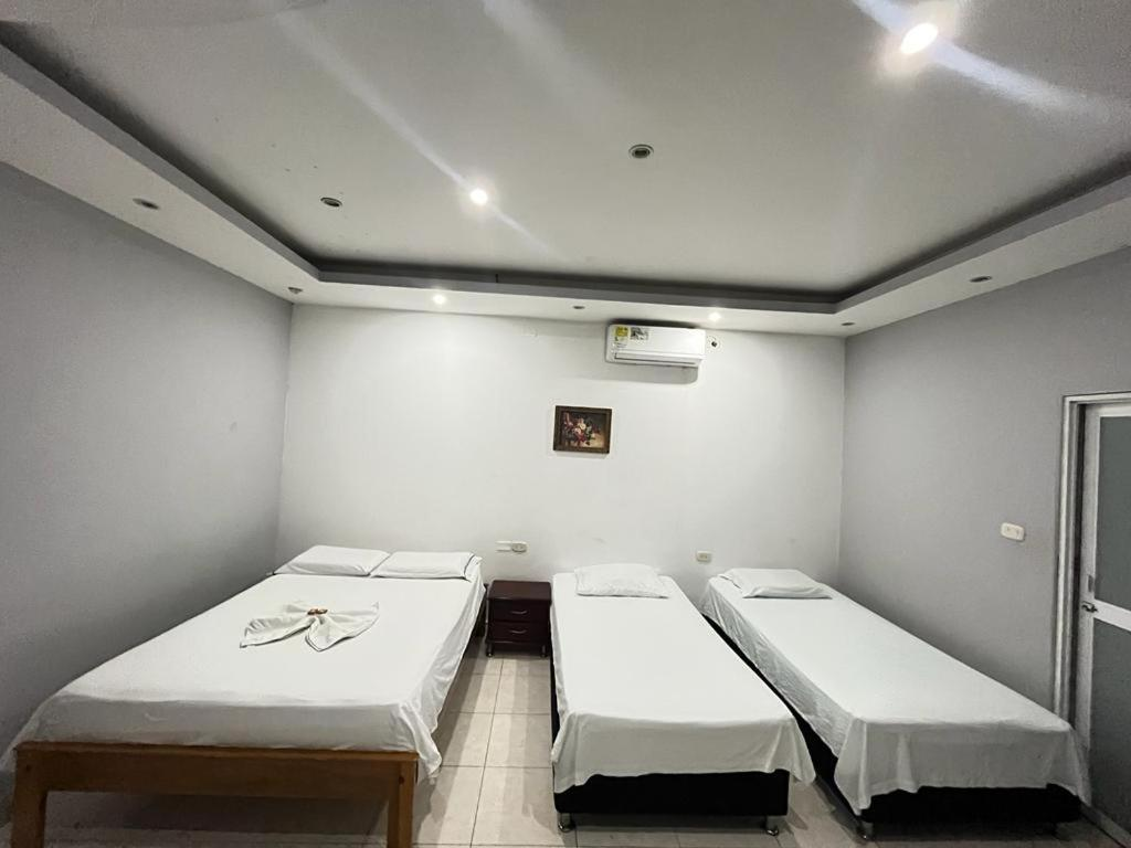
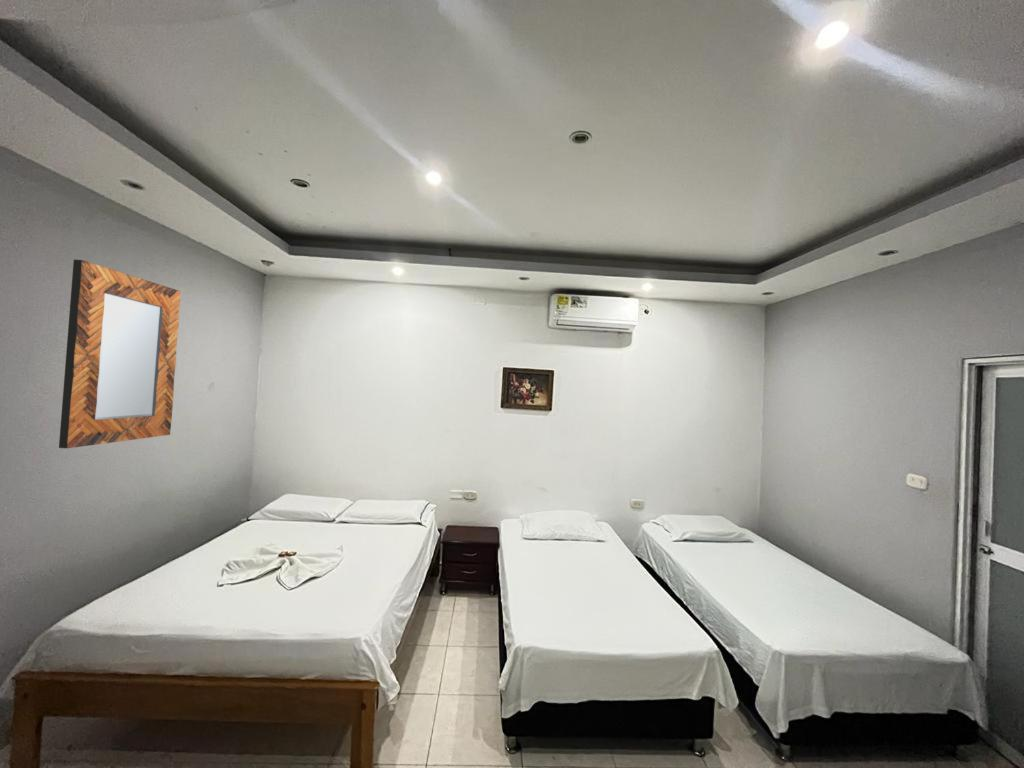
+ home mirror [58,259,182,449]
